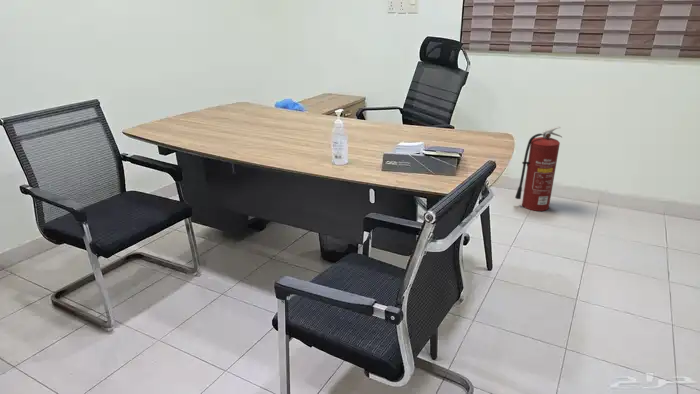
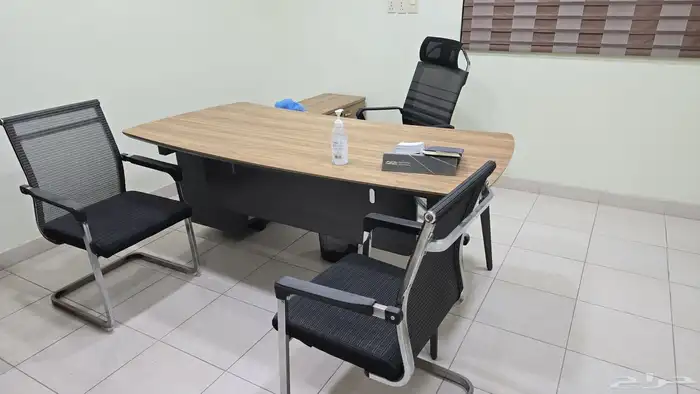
- fire extinguisher [514,126,563,212]
